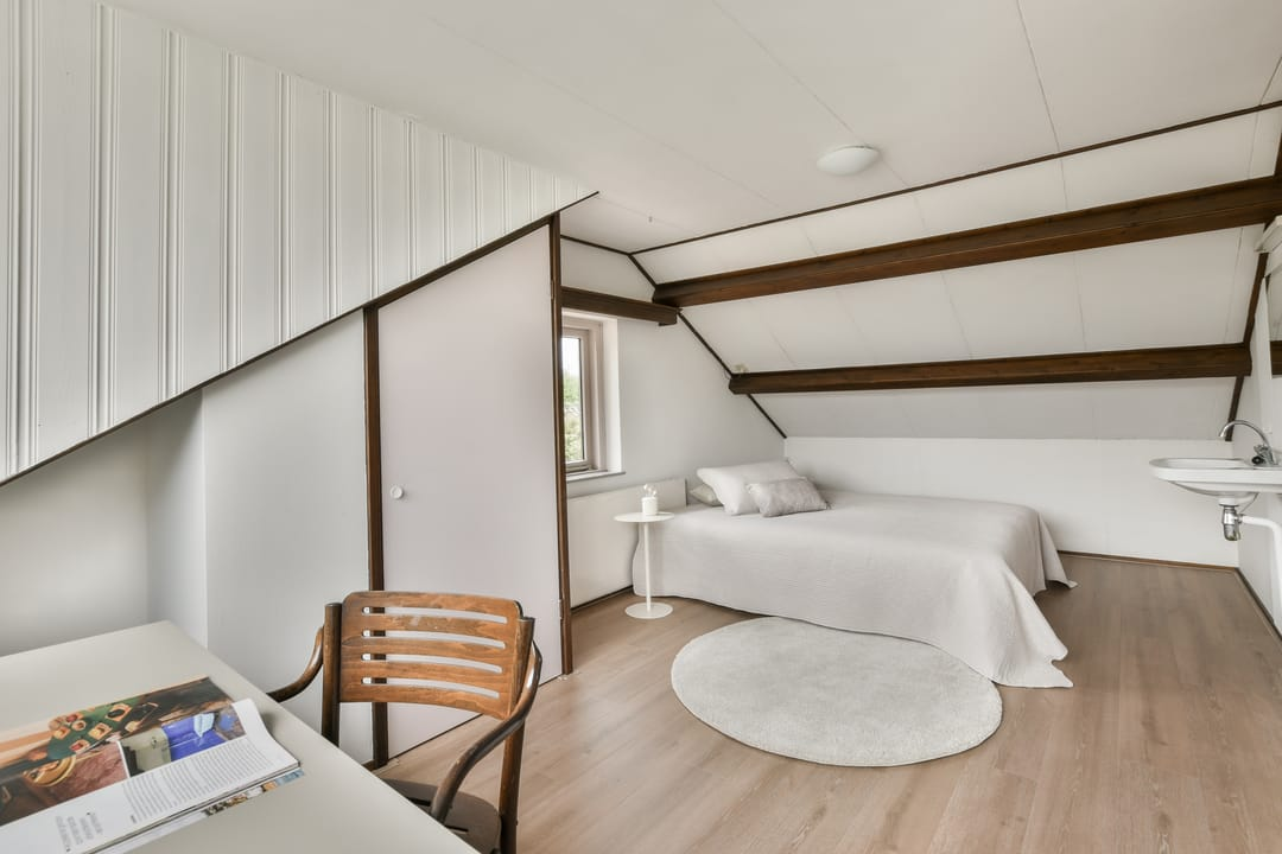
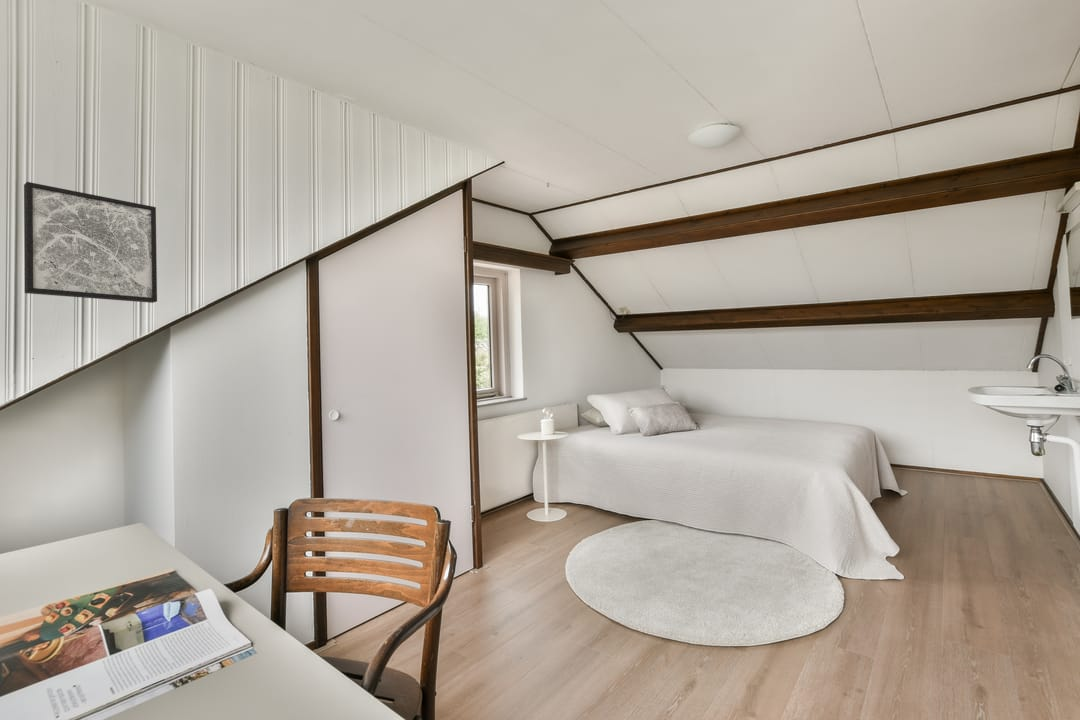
+ wall art [23,181,158,304]
